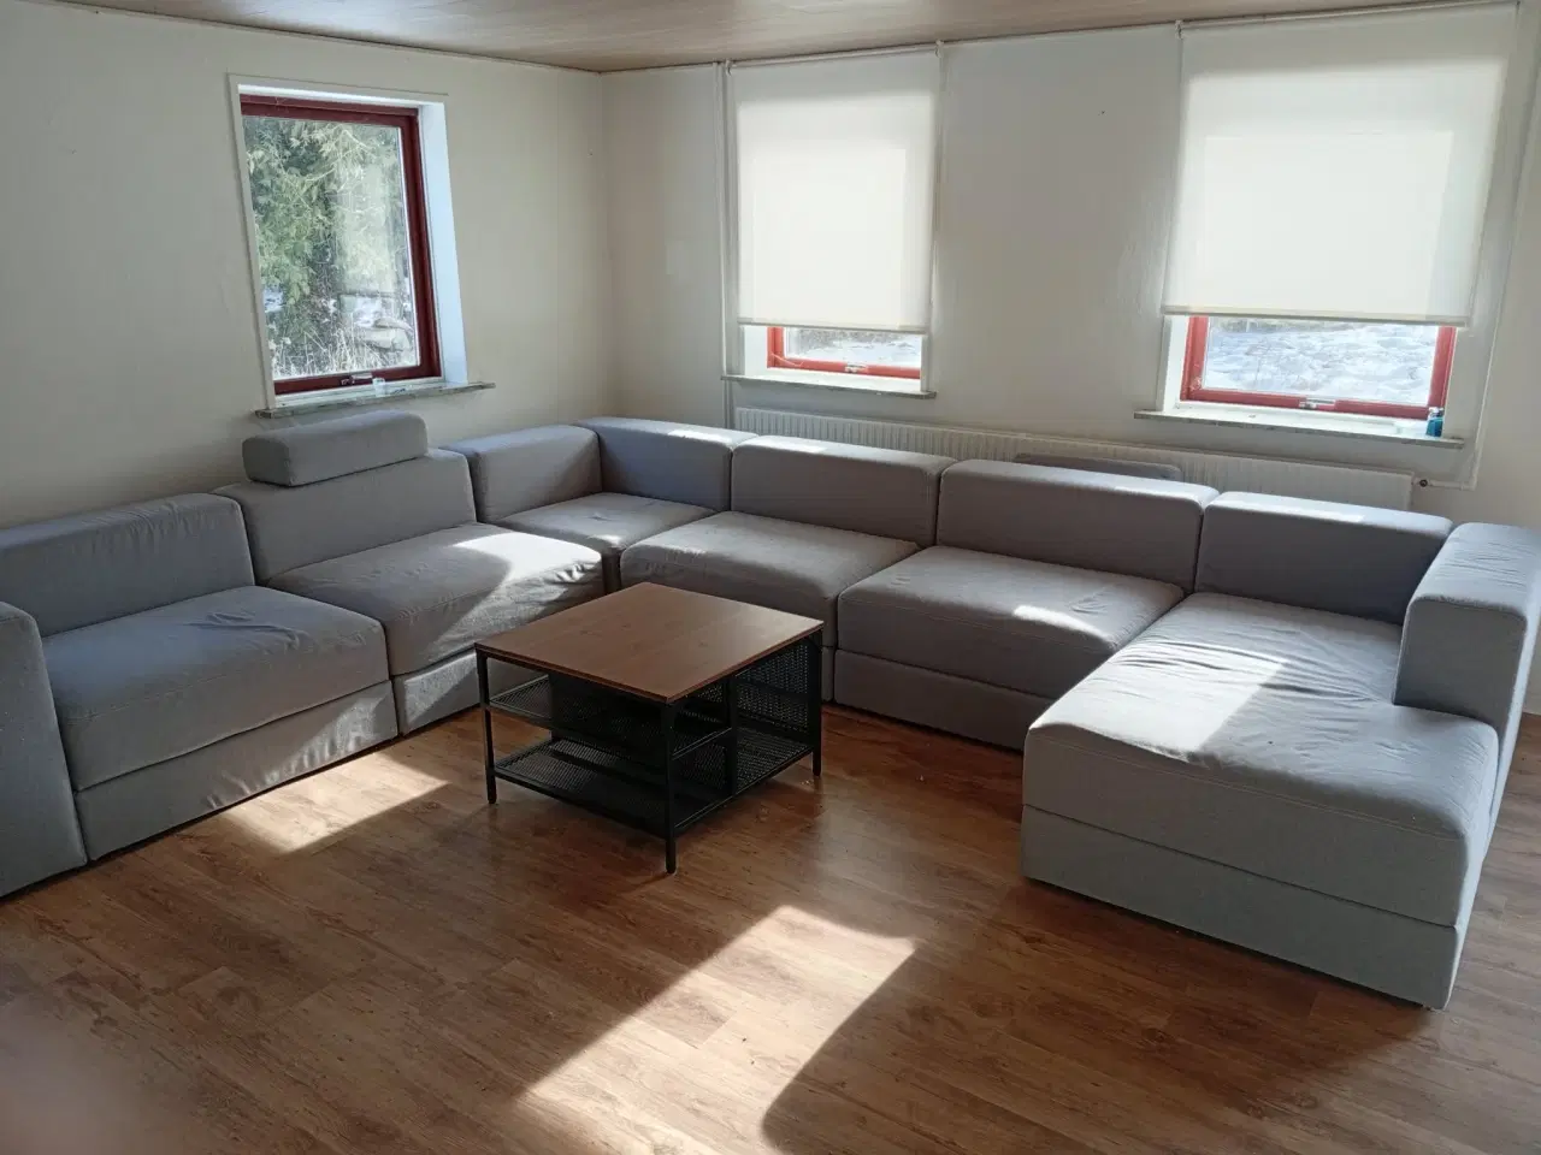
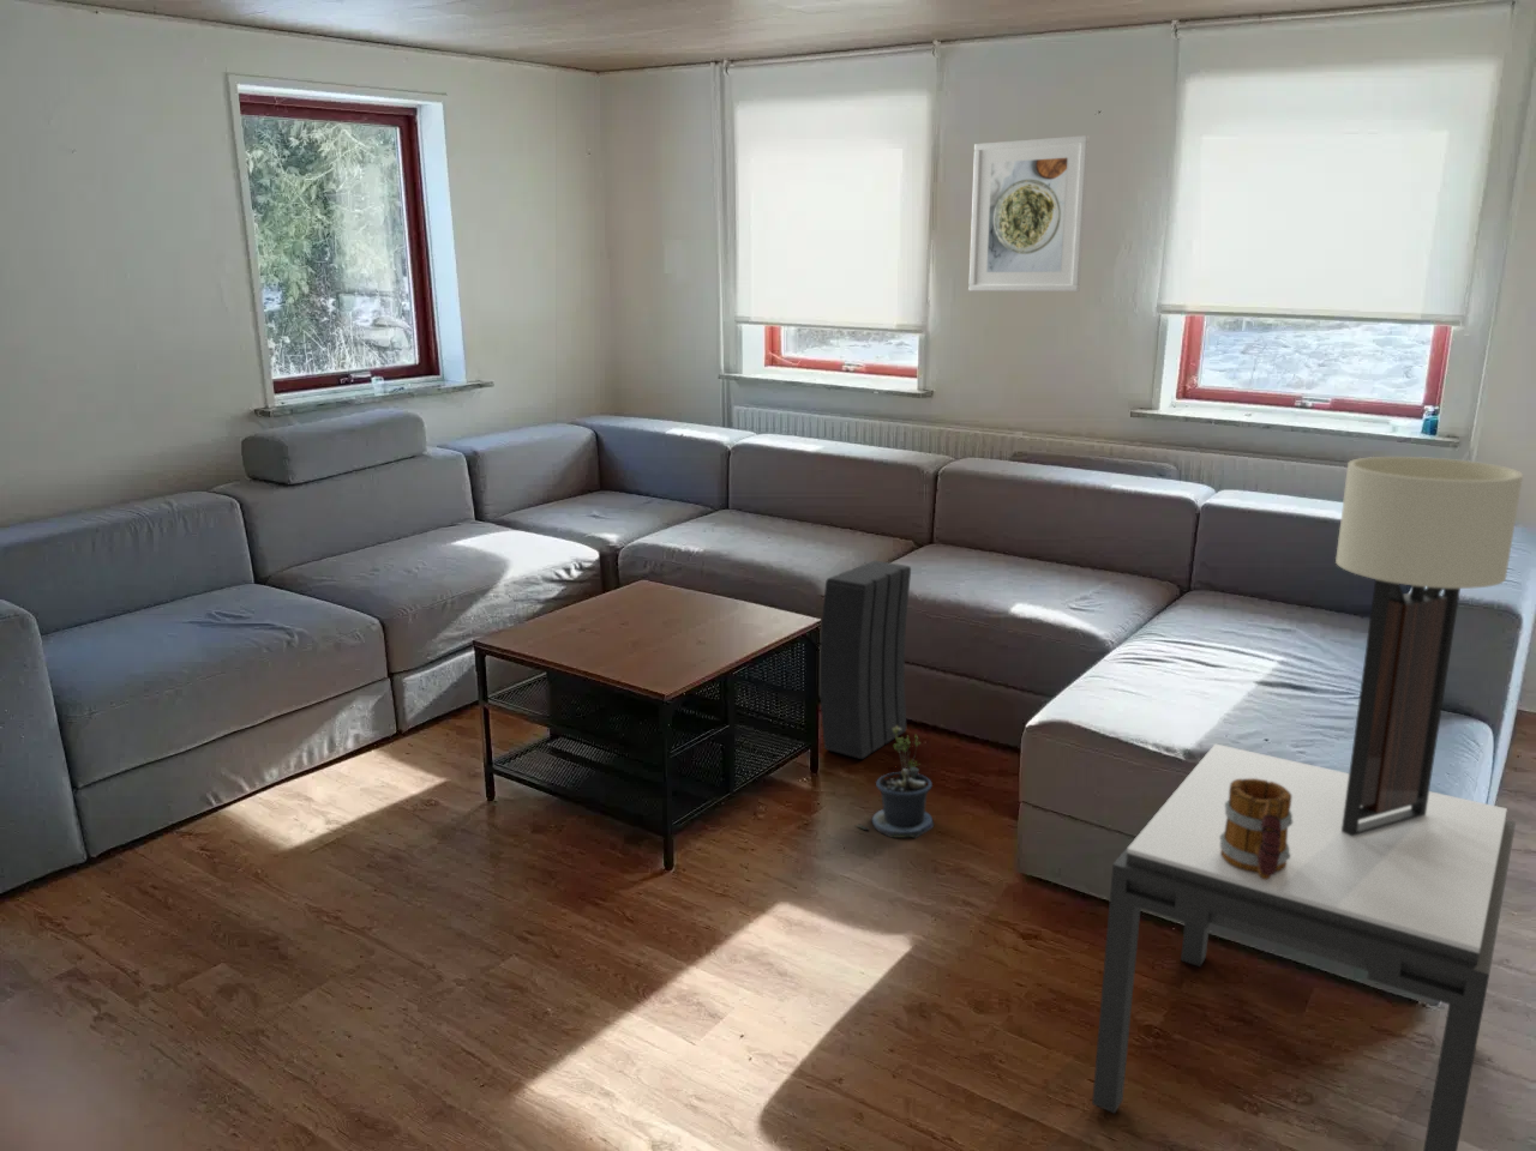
+ wall sconce [1334,456,1524,835]
+ side table [1091,744,1517,1151]
+ speaker [820,560,912,760]
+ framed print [968,134,1091,293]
+ potted plant [853,725,935,839]
+ mug [1220,779,1293,880]
